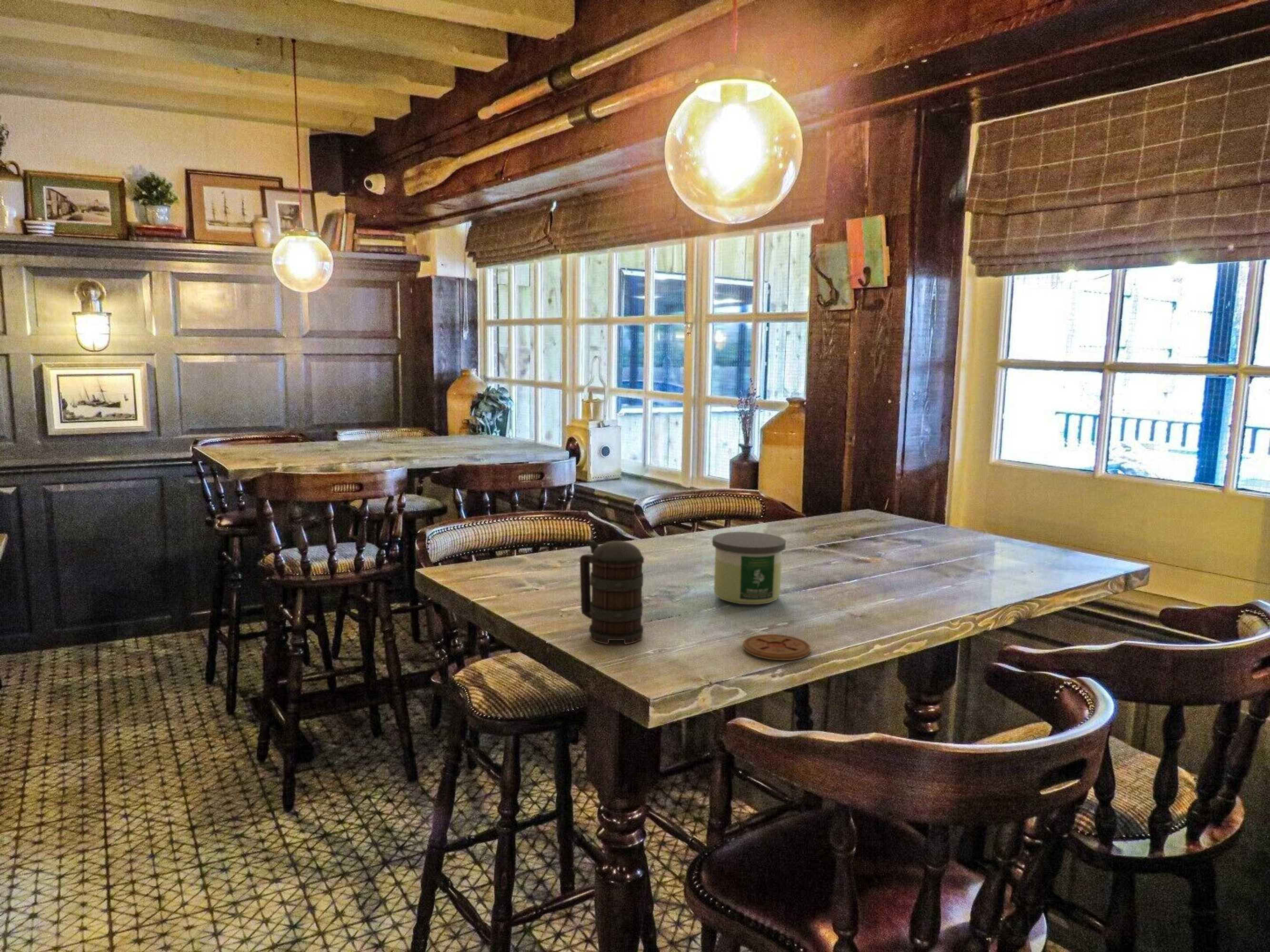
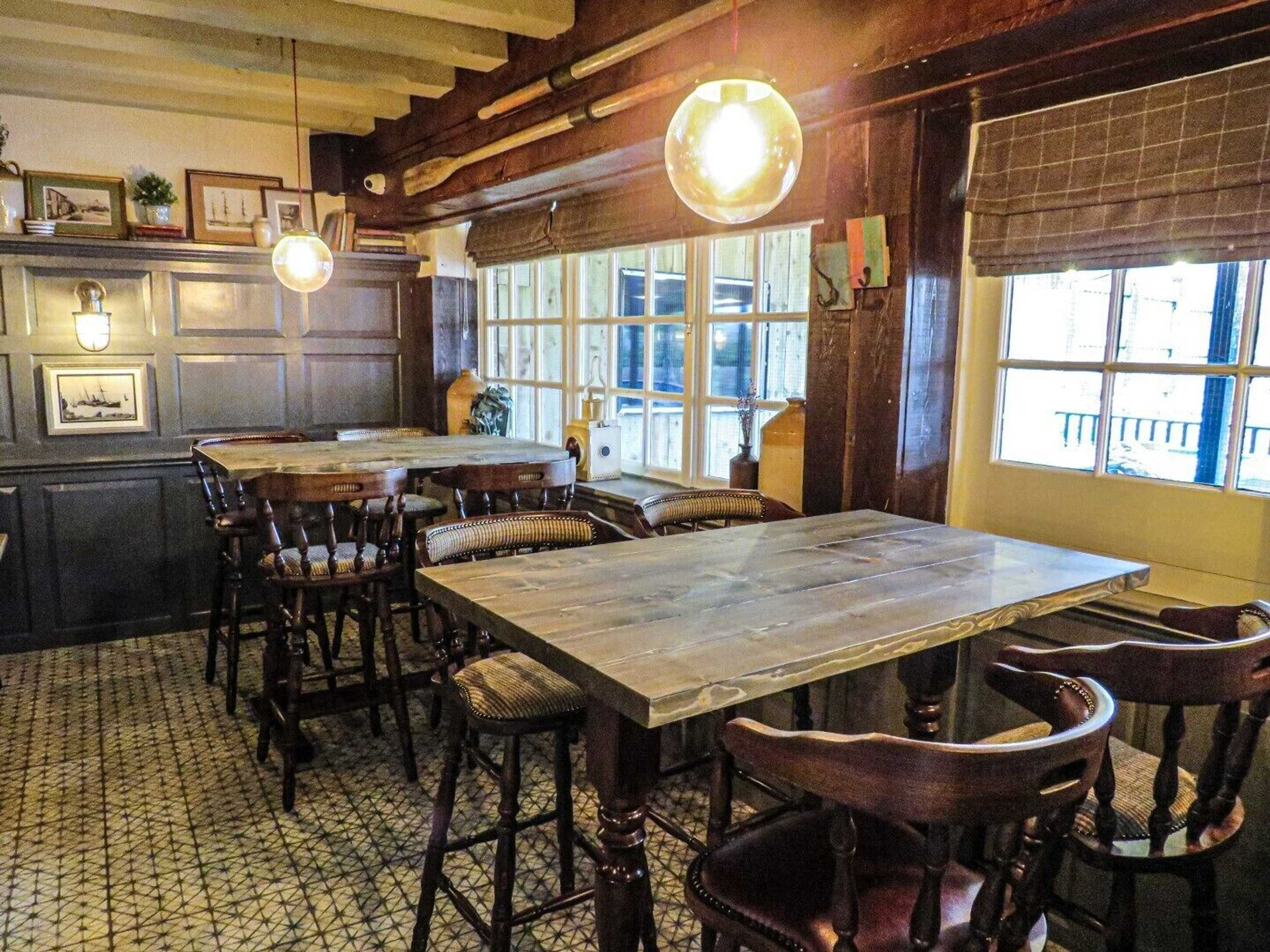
- beer mug [580,539,644,645]
- candle [712,531,786,605]
- coaster [742,634,811,661]
